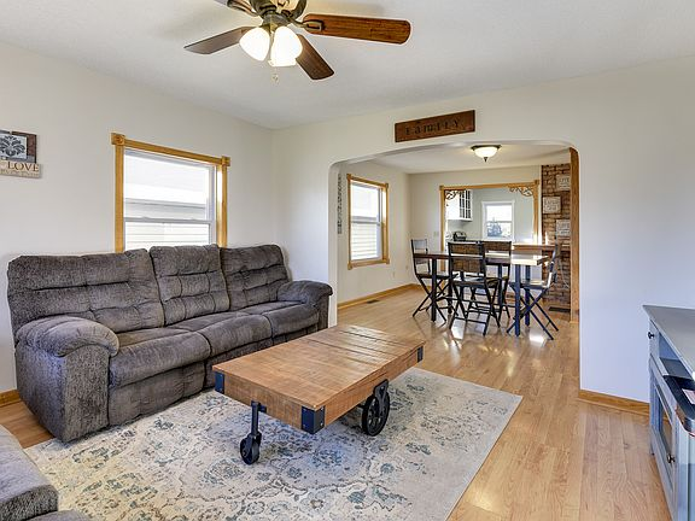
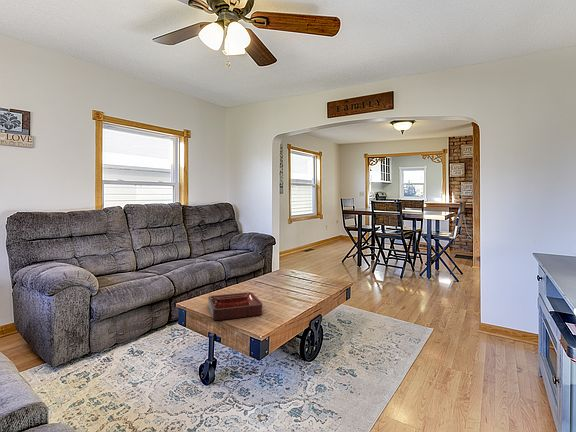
+ decorative tray [207,291,263,321]
